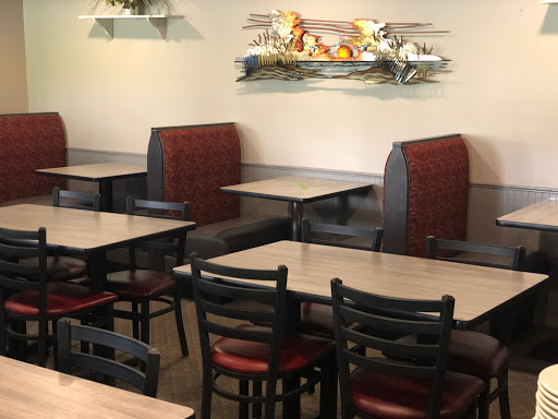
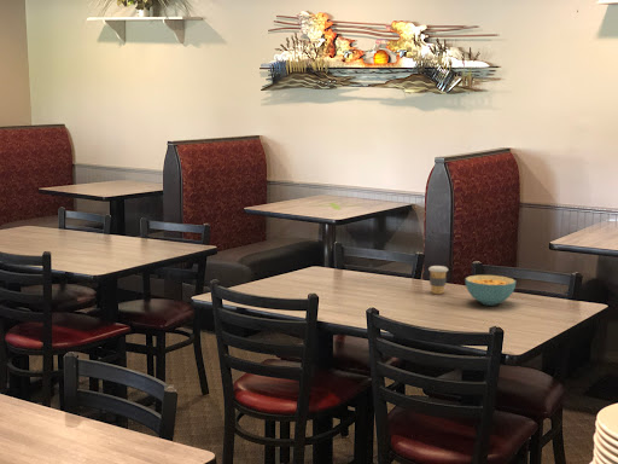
+ coffee cup [427,265,449,295]
+ cereal bowl [464,274,517,307]
